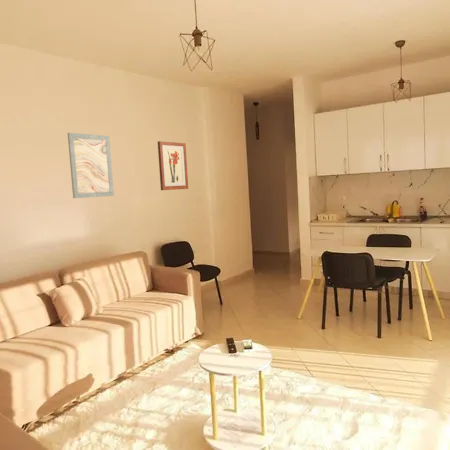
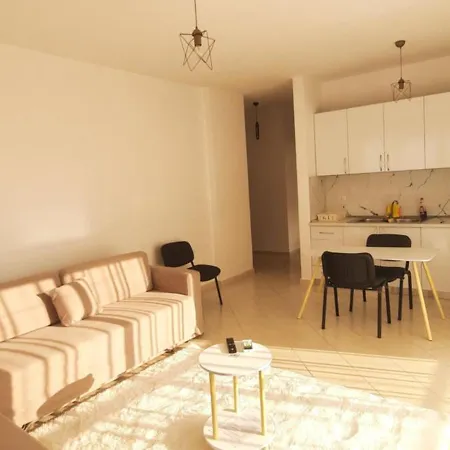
- wall art [157,140,189,191]
- wall art [67,132,115,199]
